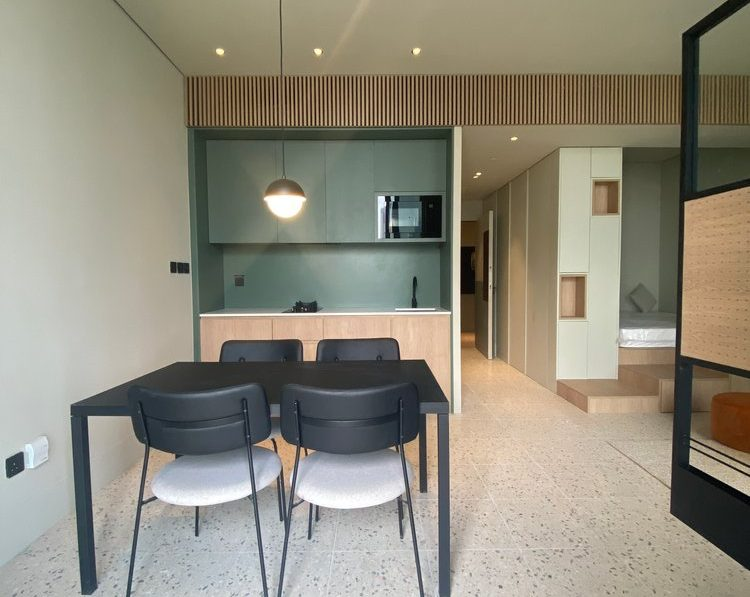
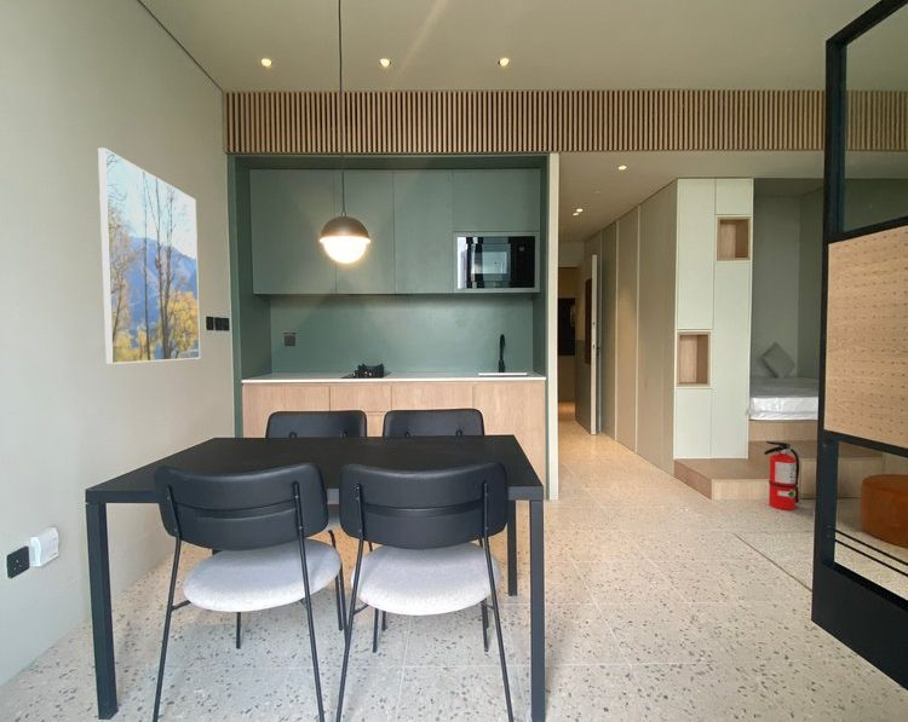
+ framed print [97,146,201,365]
+ fire extinguisher [763,440,801,512]
